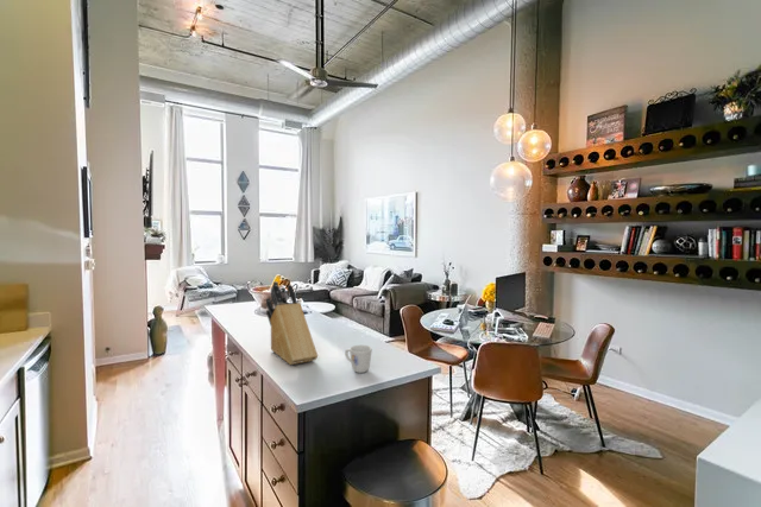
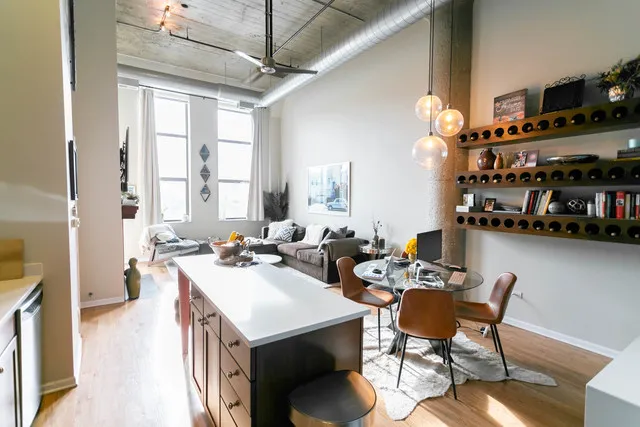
- mug [344,344,373,374]
- knife block [265,280,319,366]
